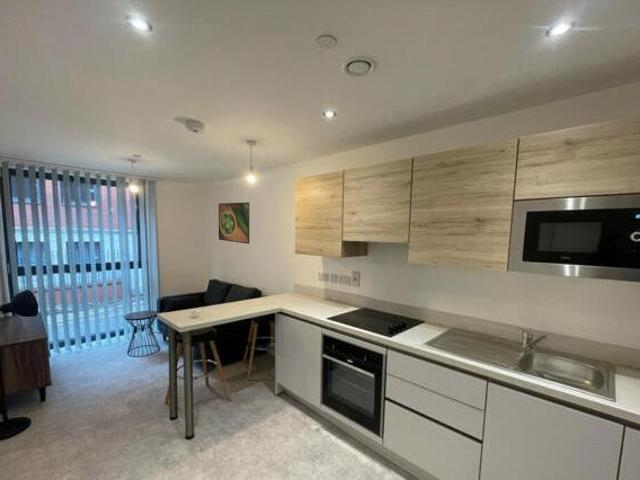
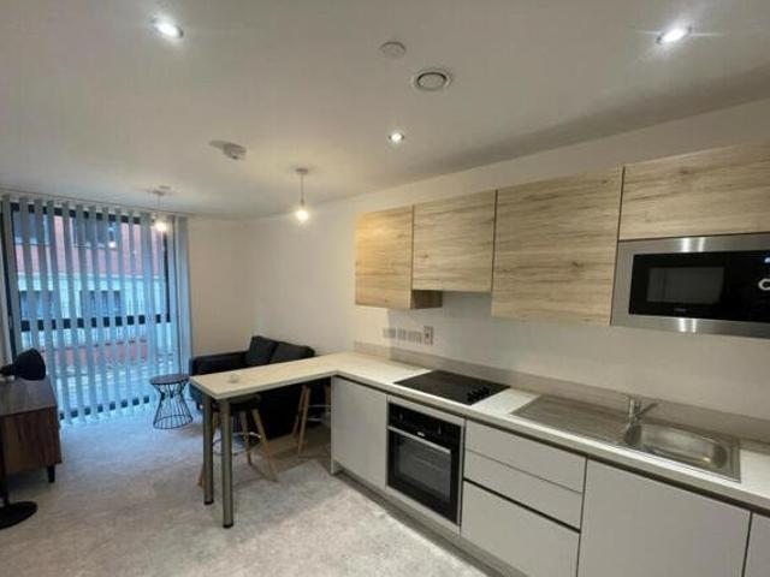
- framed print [218,201,250,245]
